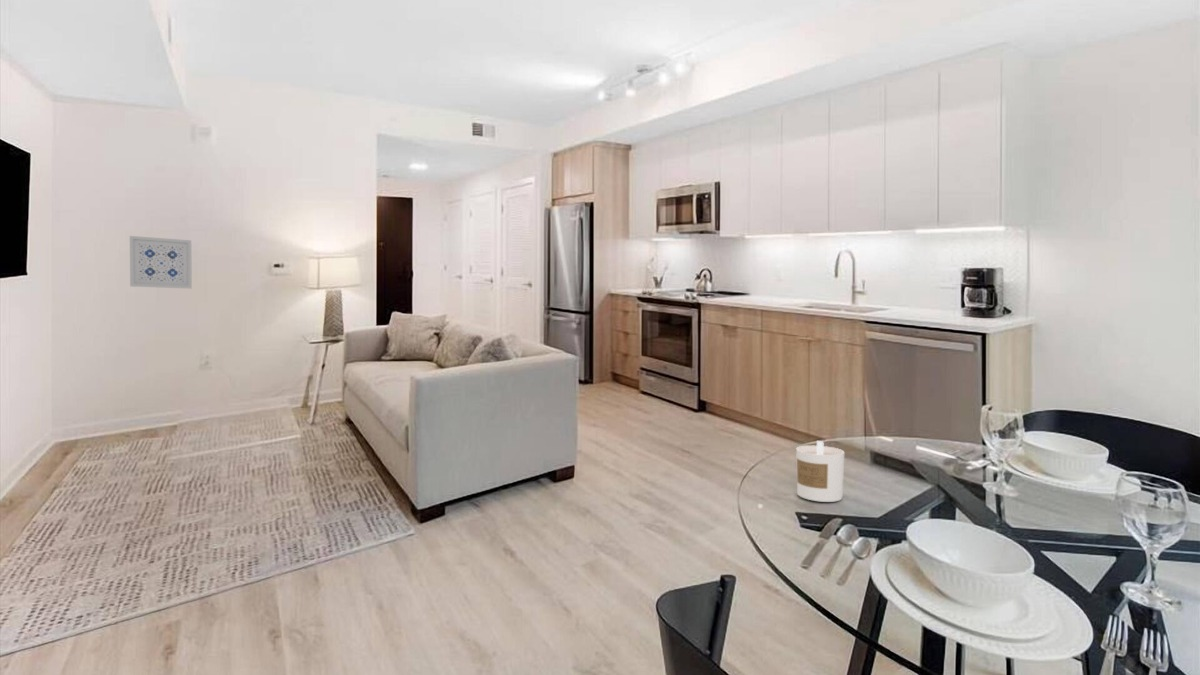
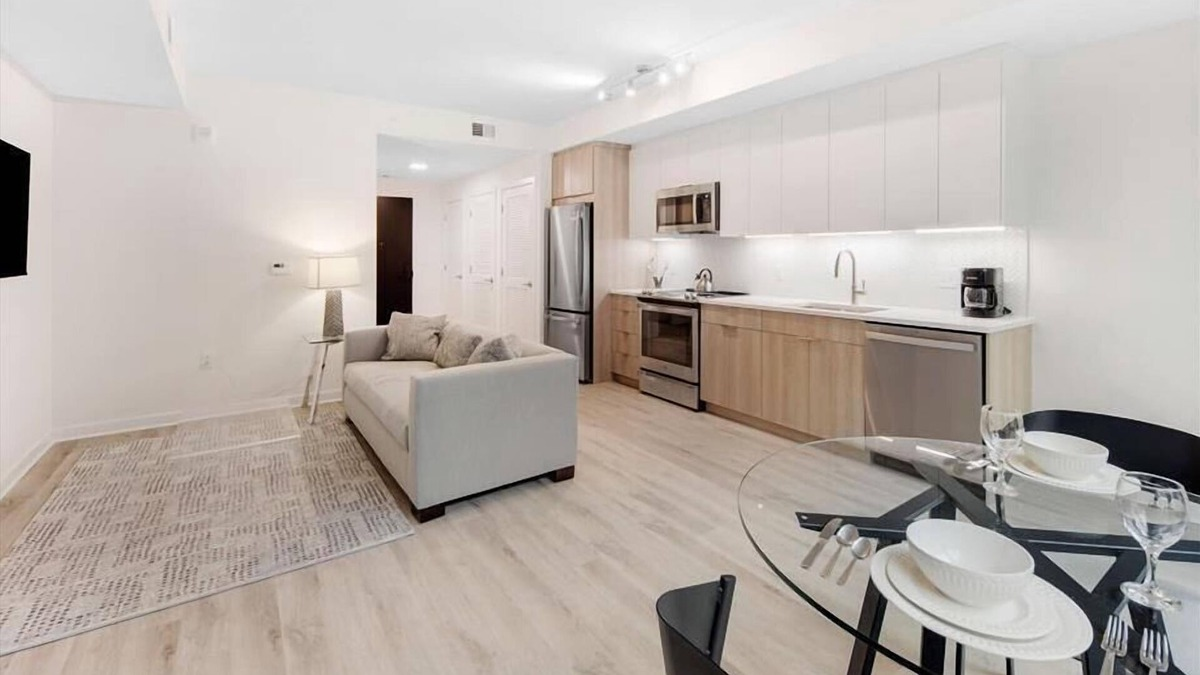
- candle [795,440,845,503]
- wall art [129,235,193,290]
